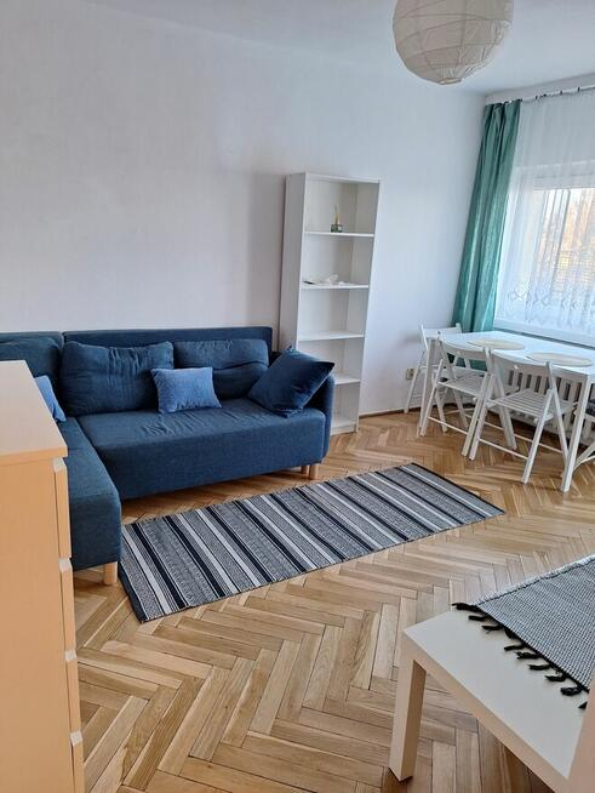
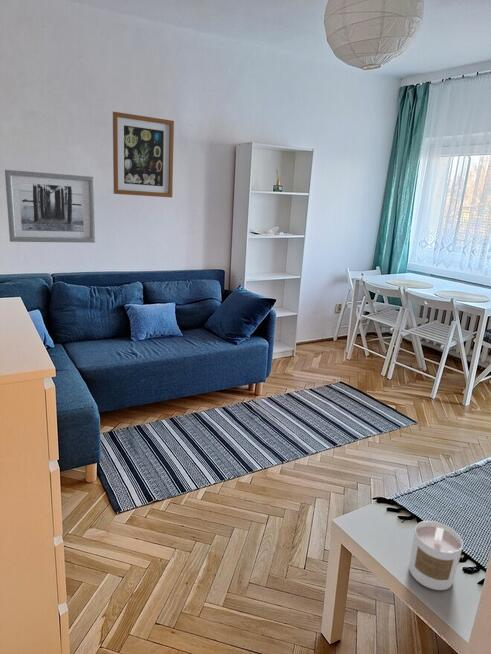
+ candle [408,520,464,591]
+ wall art [112,111,175,198]
+ wall art [4,169,96,244]
